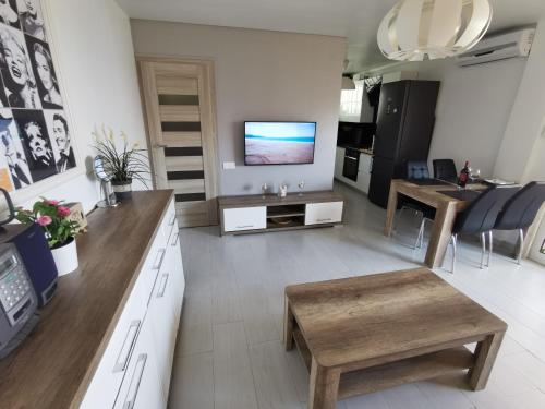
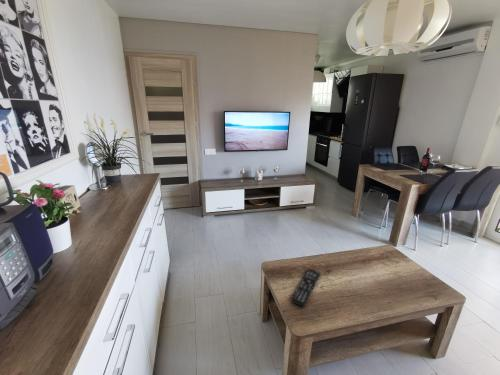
+ remote control [289,268,321,309]
